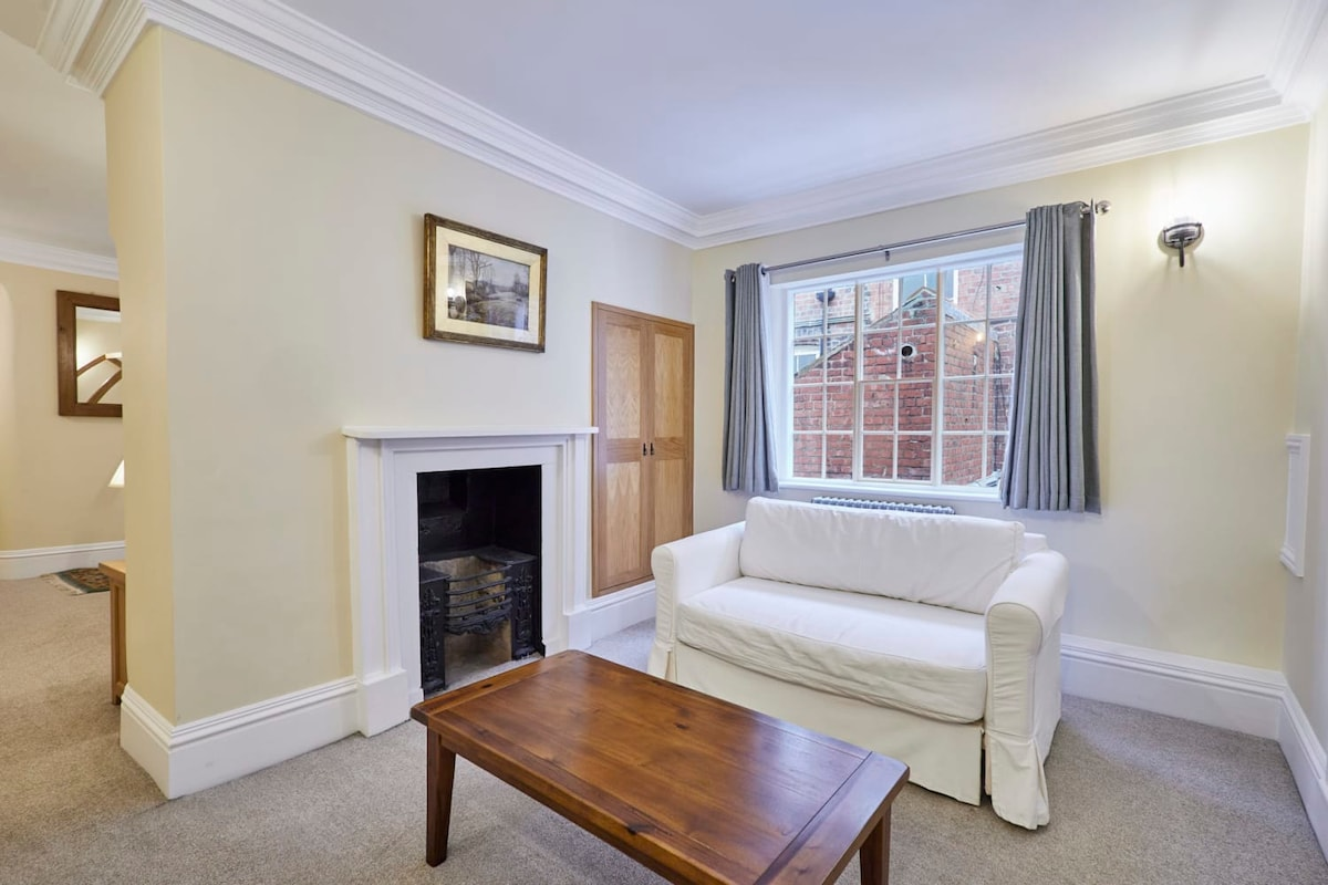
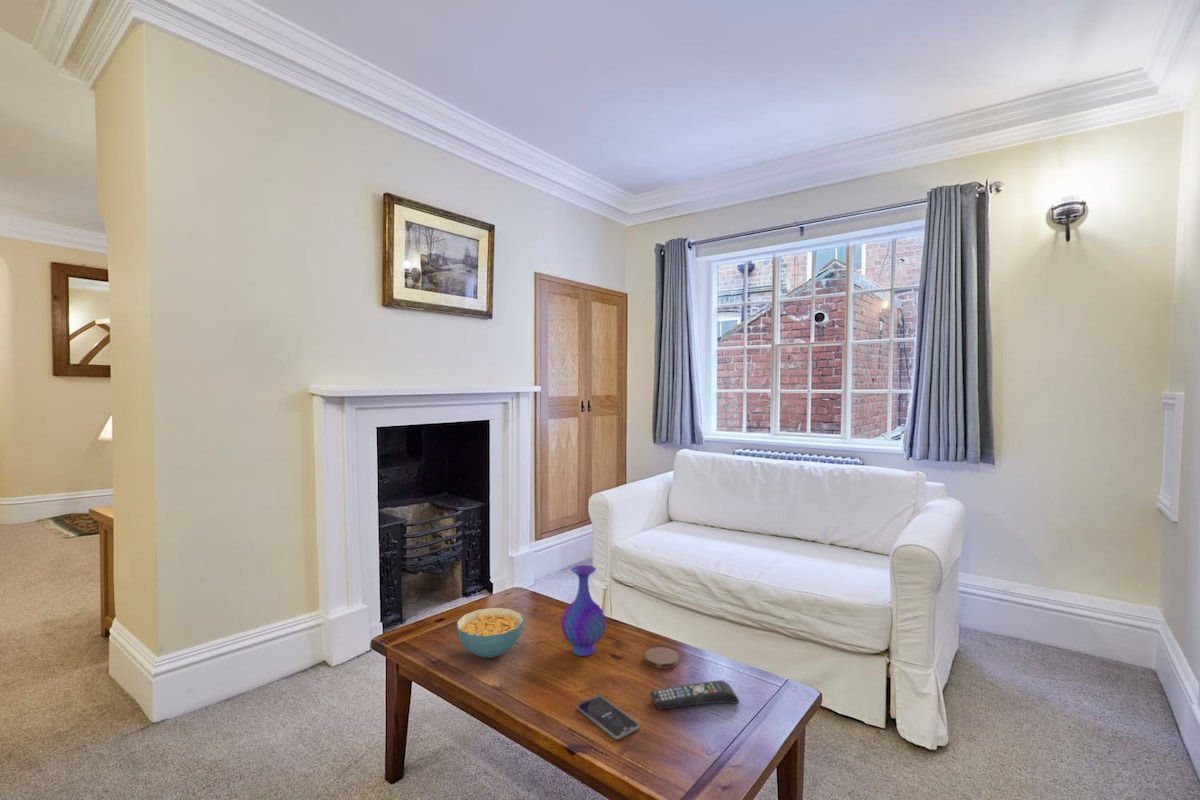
+ vase [560,564,607,657]
+ coaster [644,646,680,670]
+ smartphone [576,695,641,741]
+ cereal bowl [456,607,525,659]
+ remote control [649,679,740,711]
